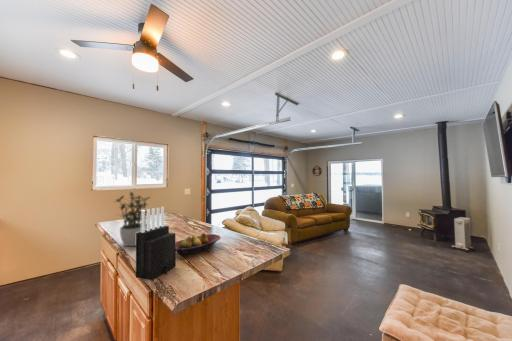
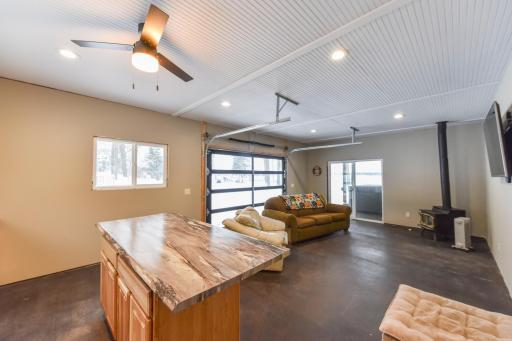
- potted plant [114,191,151,247]
- knife block [135,206,177,281]
- fruit bowl [175,232,222,256]
